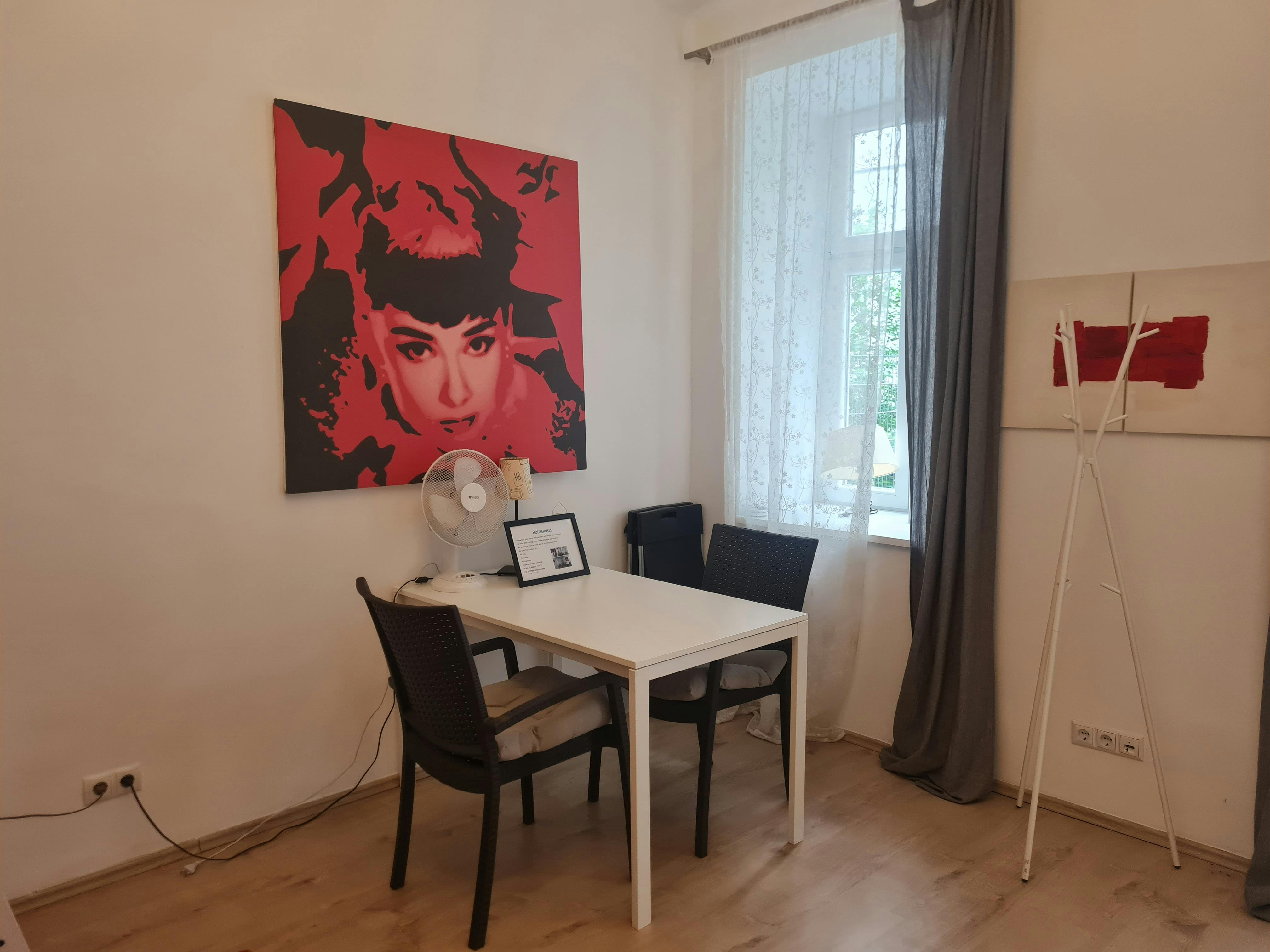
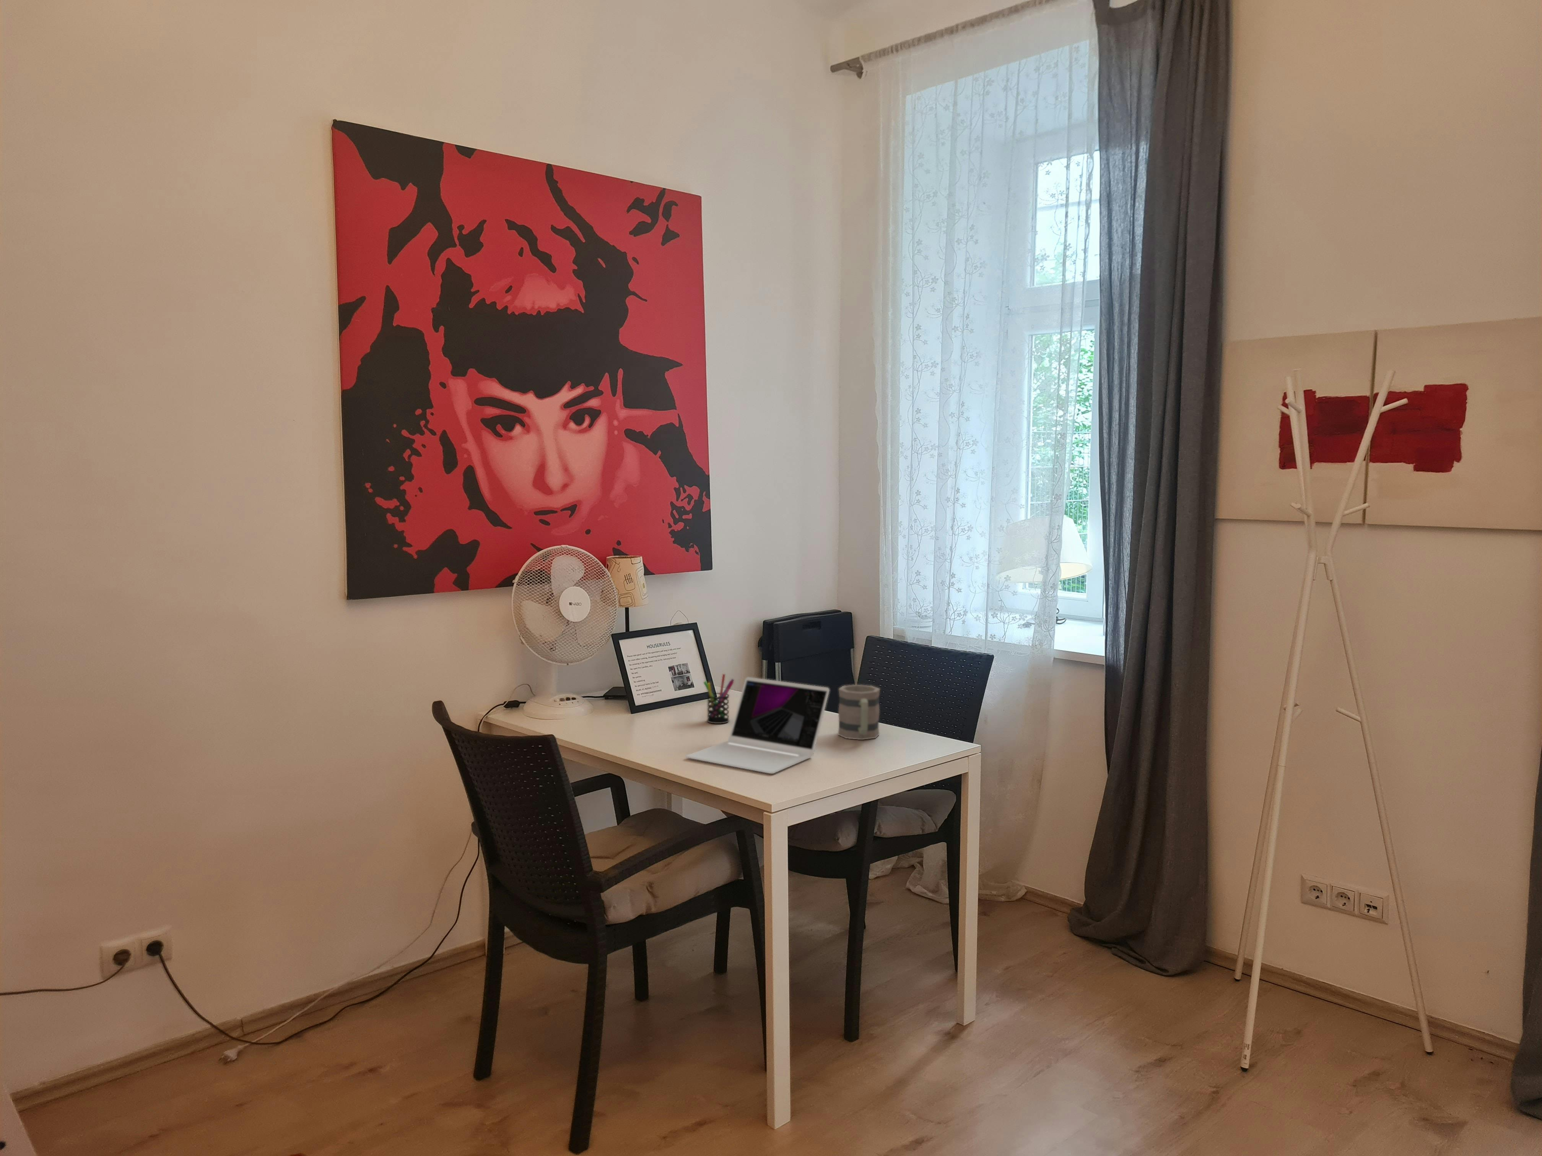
+ pen holder [703,674,735,724]
+ mug [838,685,880,739]
+ laptop [686,676,830,773]
